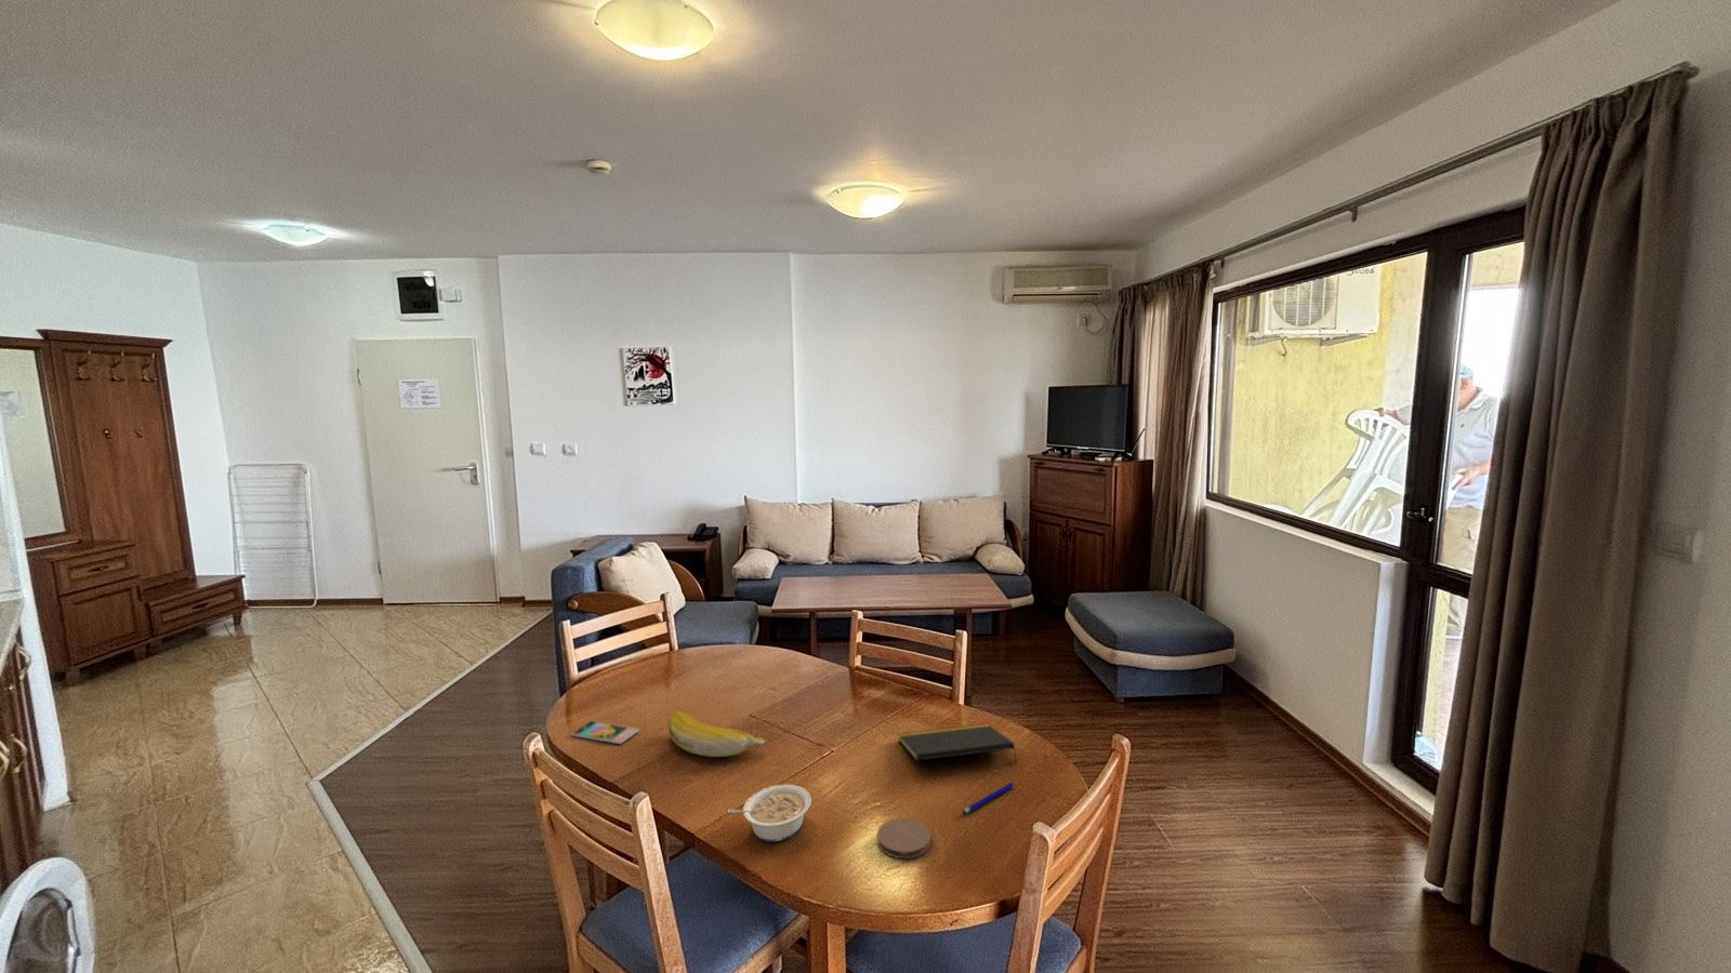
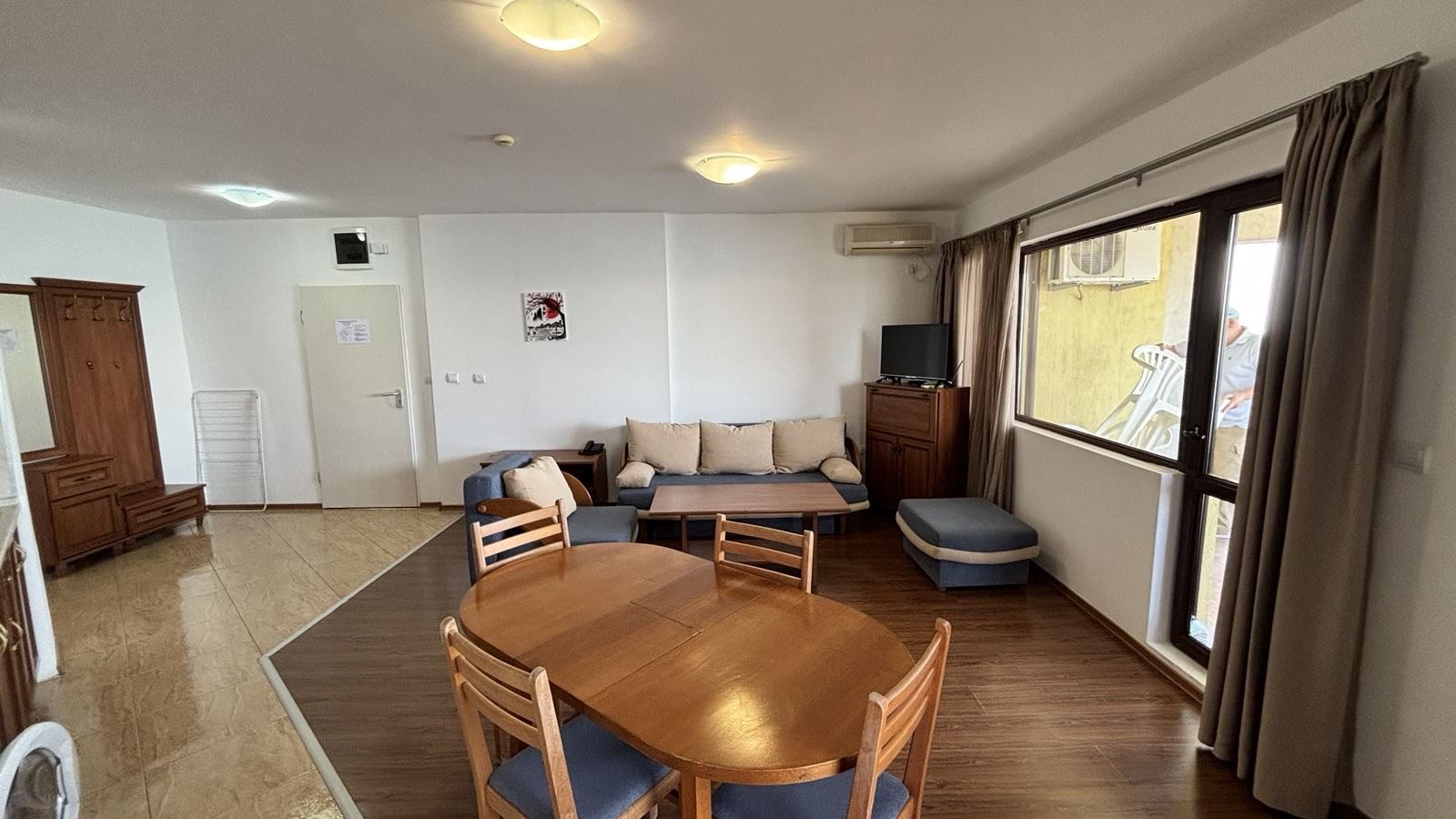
- smartphone [571,720,640,745]
- pen [962,782,1014,815]
- coaster [876,816,932,859]
- notepad [896,722,1016,763]
- banana [667,709,767,758]
- legume [728,784,812,844]
